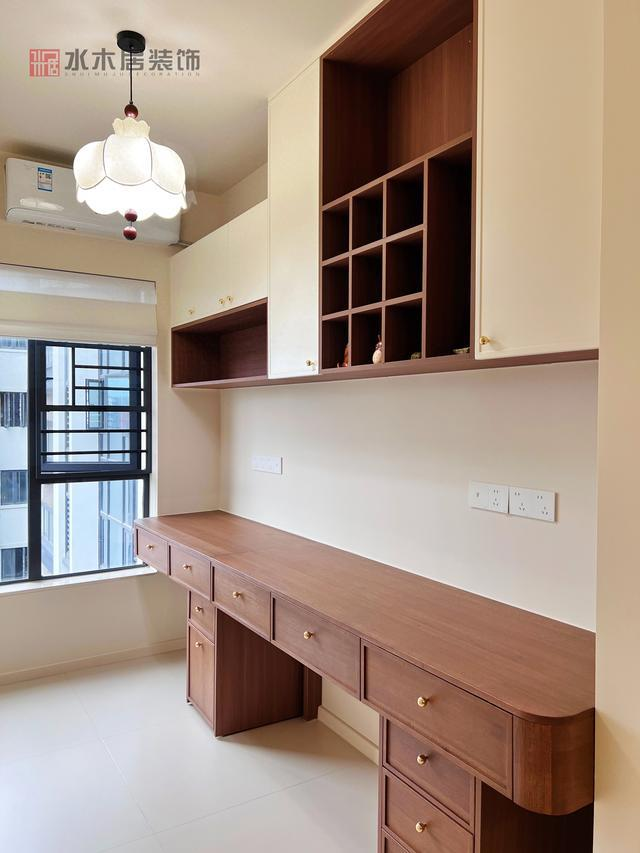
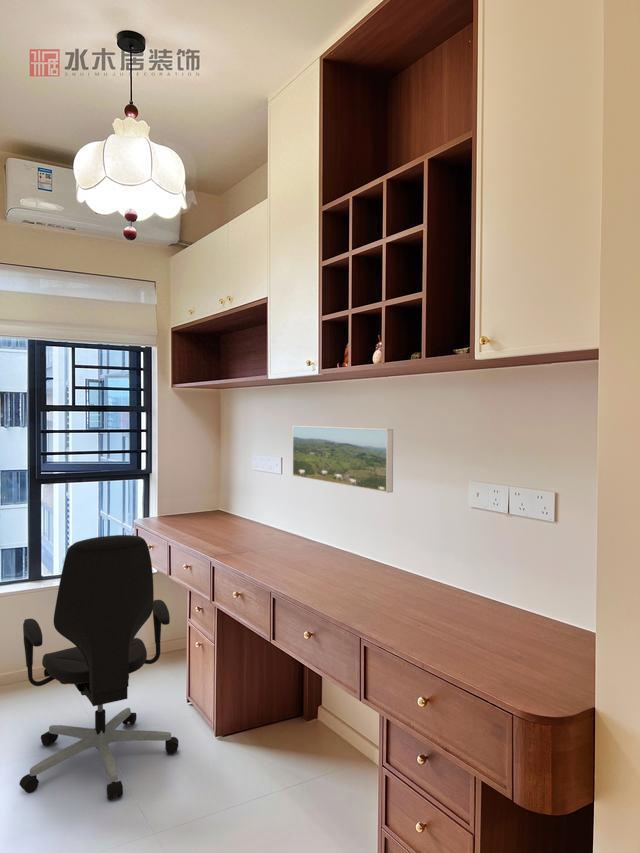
+ office chair [18,534,180,801]
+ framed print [292,425,394,494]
